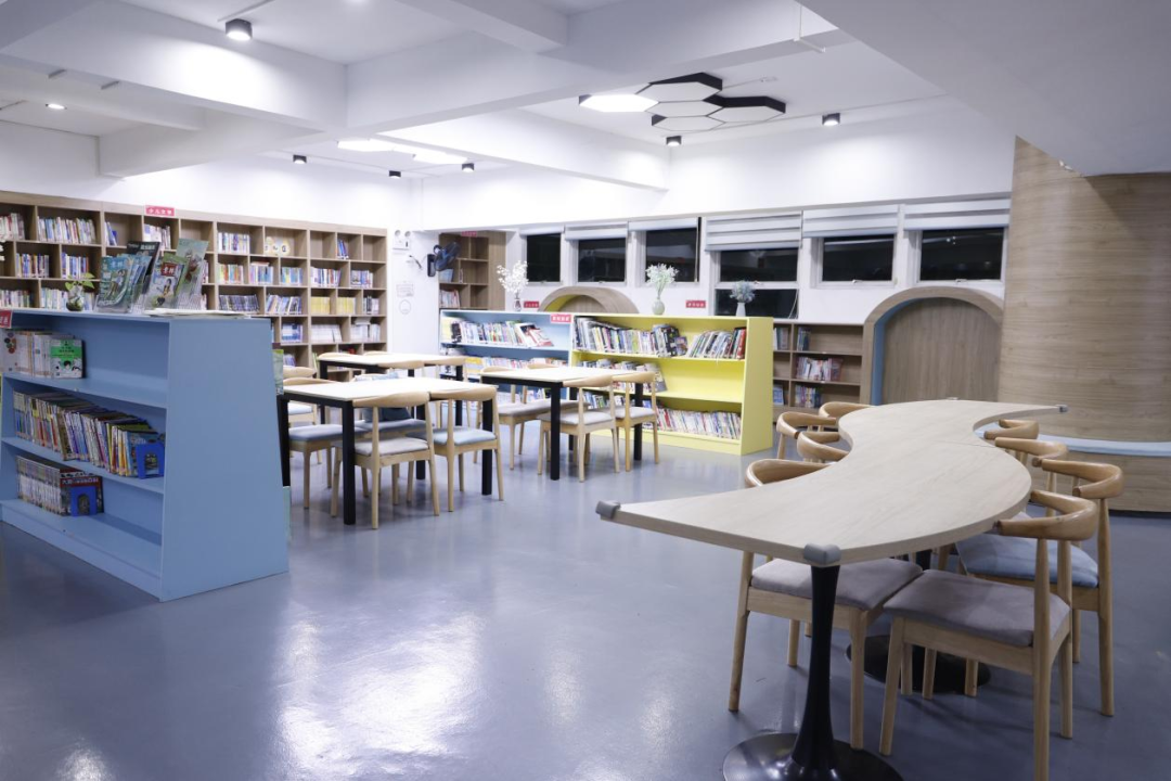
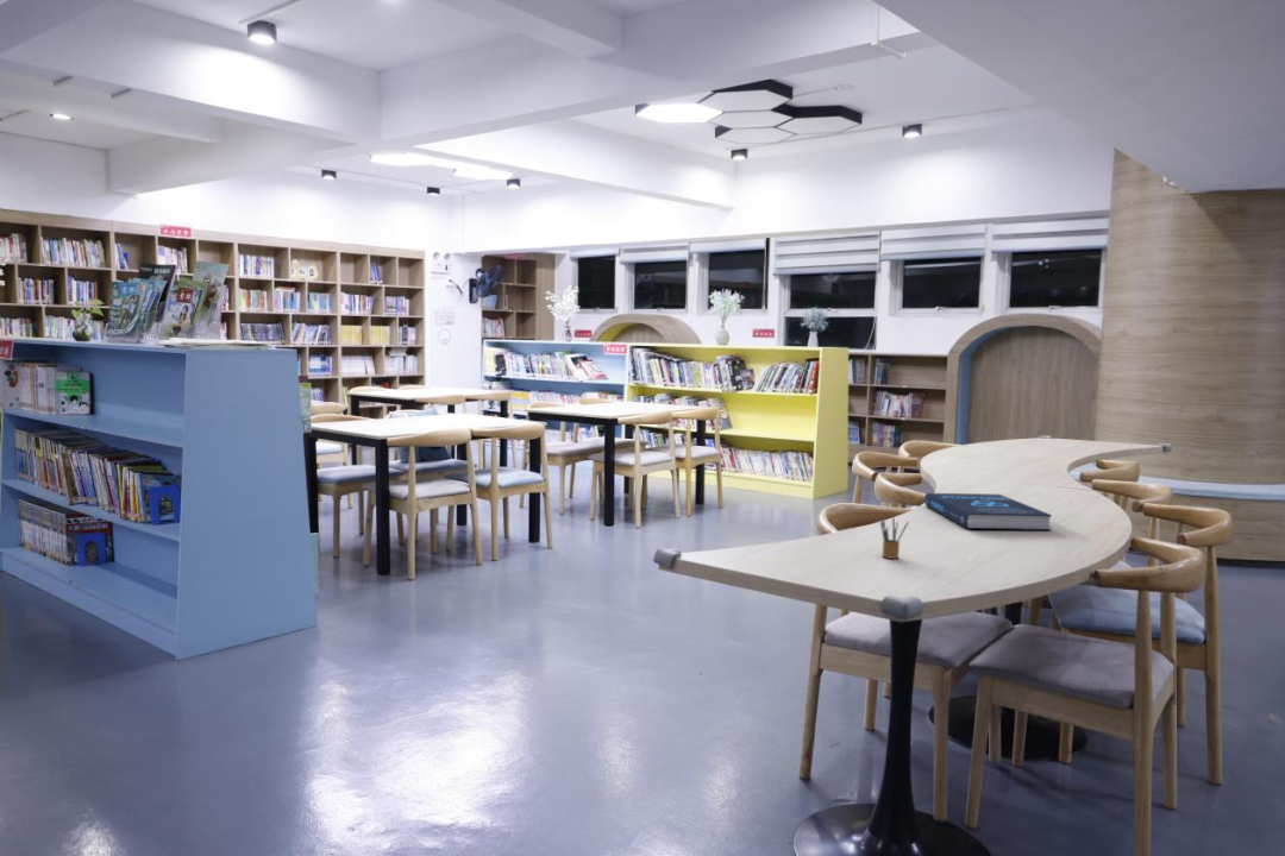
+ pencil box [879,516,909,560]
+ book [923,492,1053,531]
